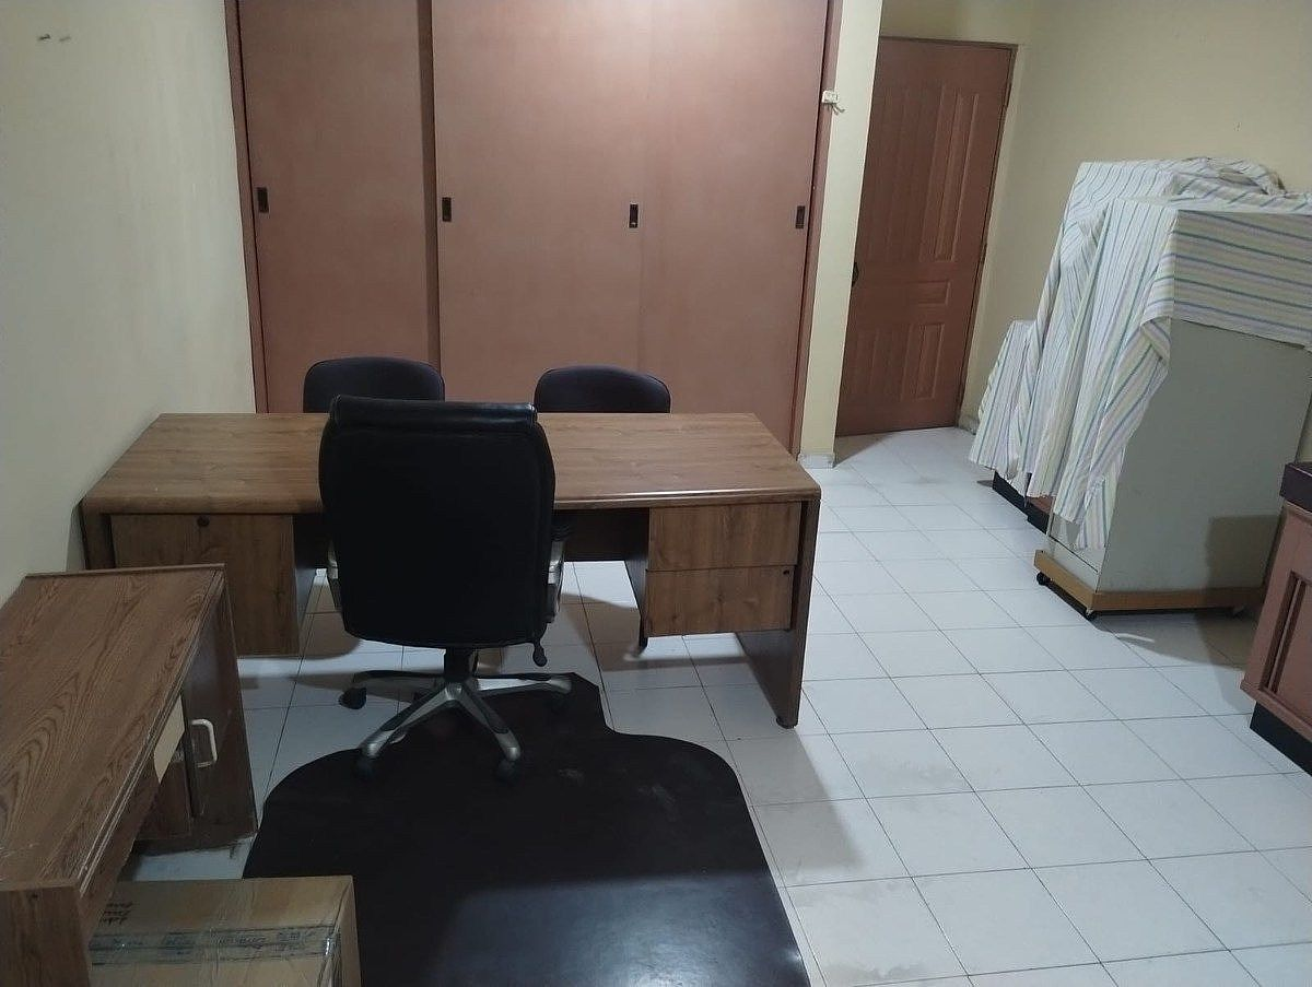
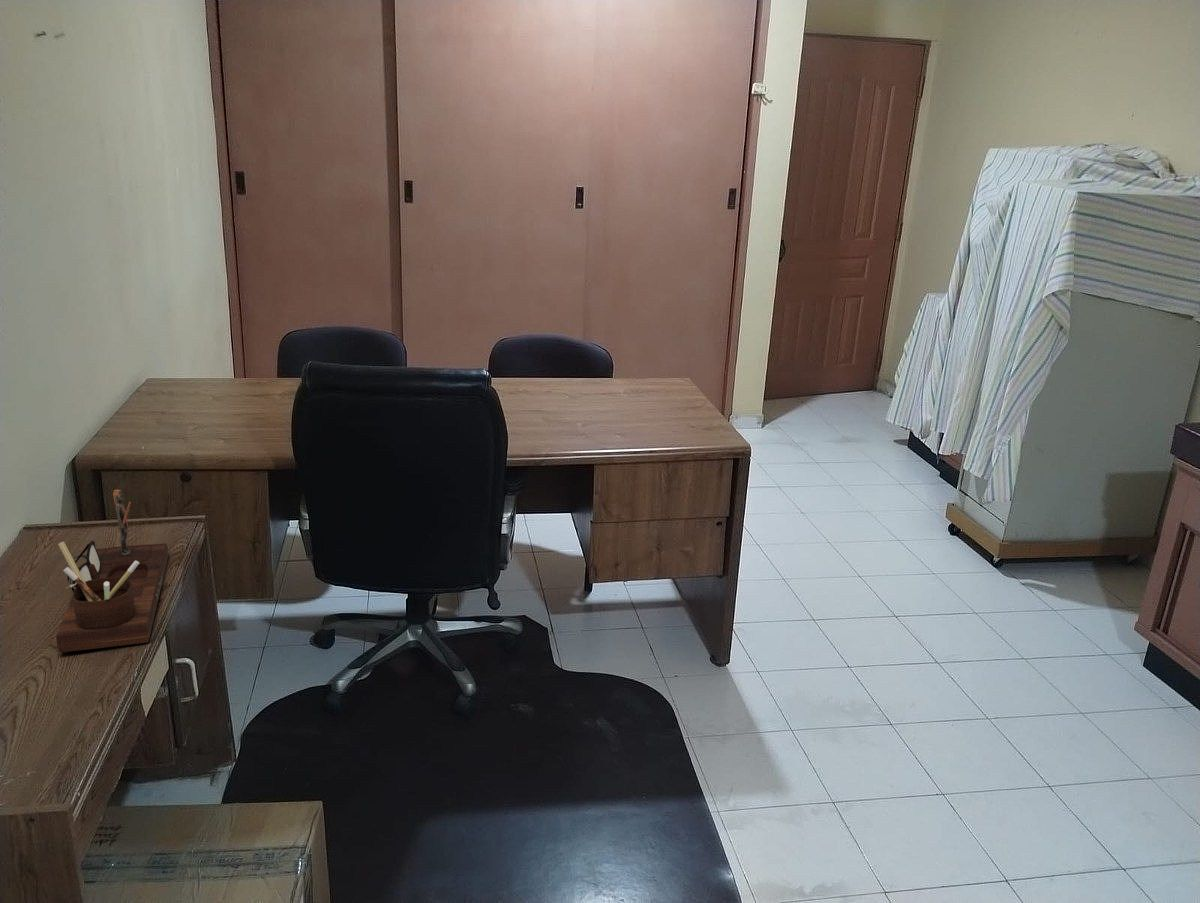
+ desk organizer [55,489,169,654]
